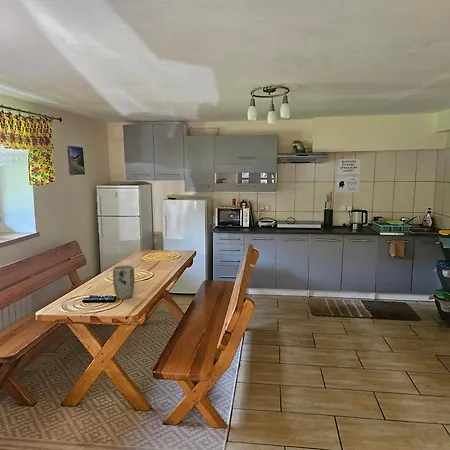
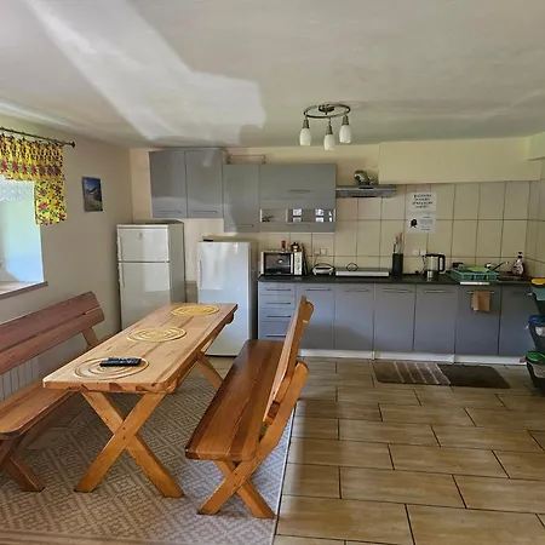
- plant pot [112,264,135,300]
